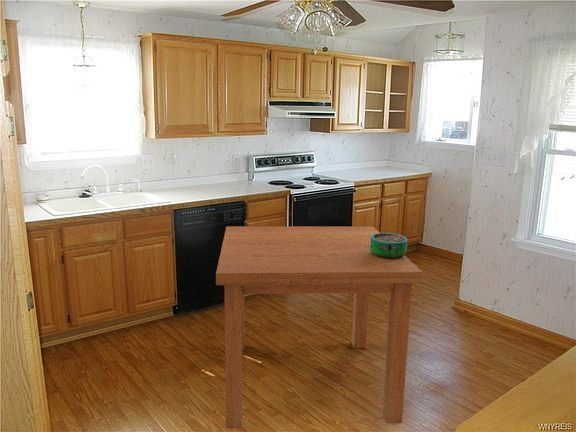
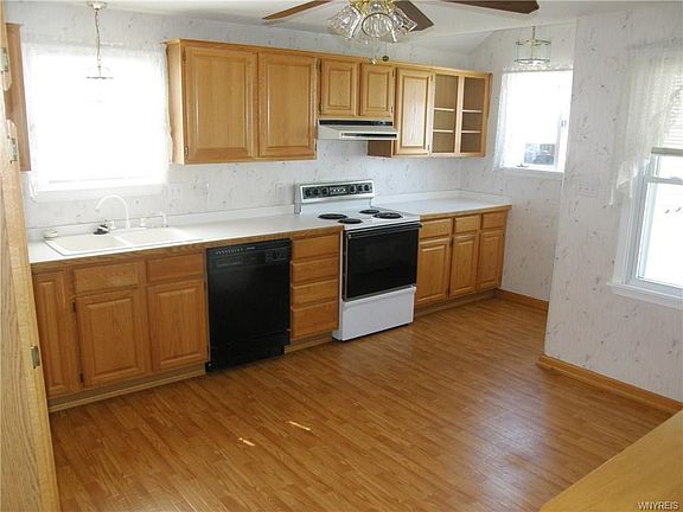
- decorative bowl [370,232,408,259]
- dining table [215,225,424,429]
